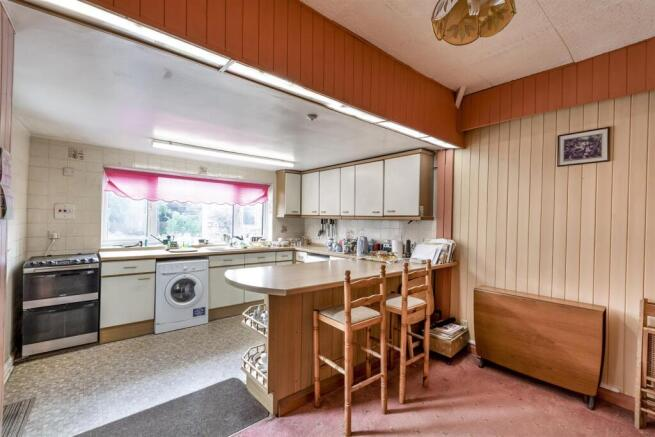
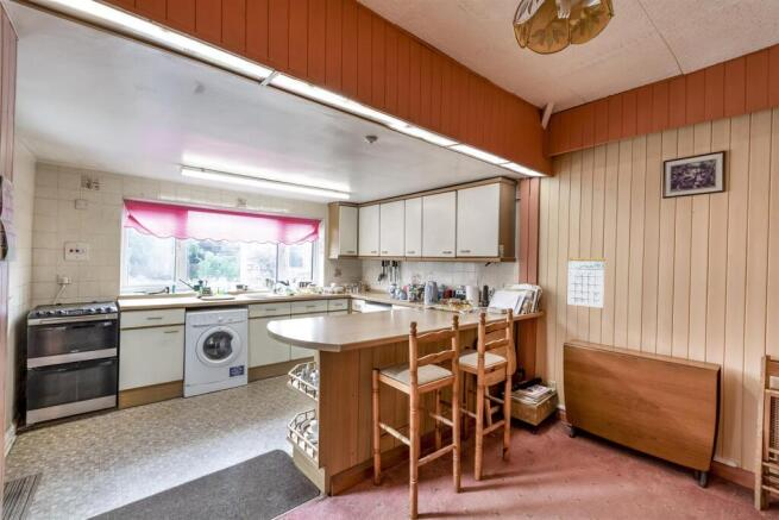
+ calendar [566,249,607,309]
